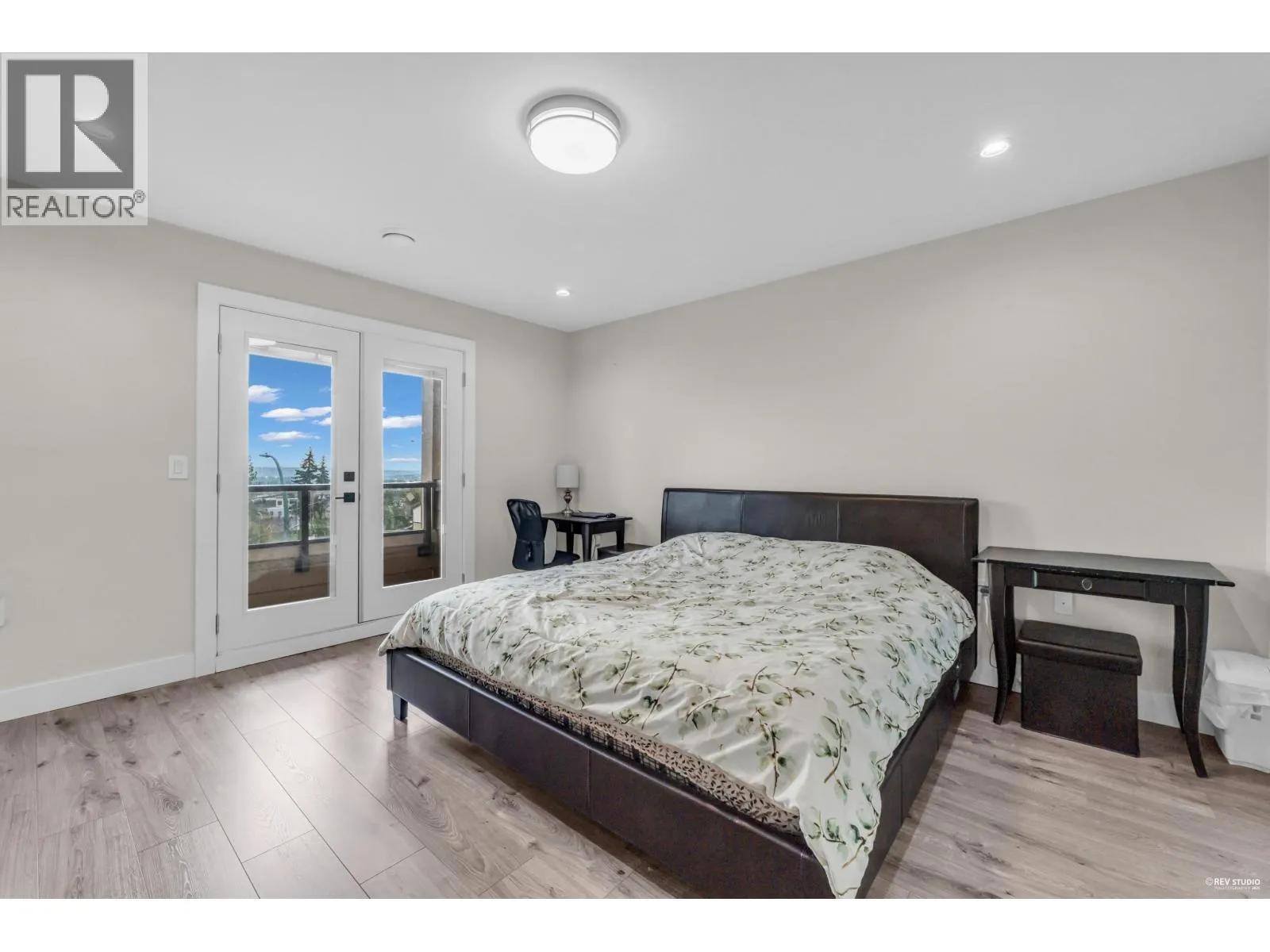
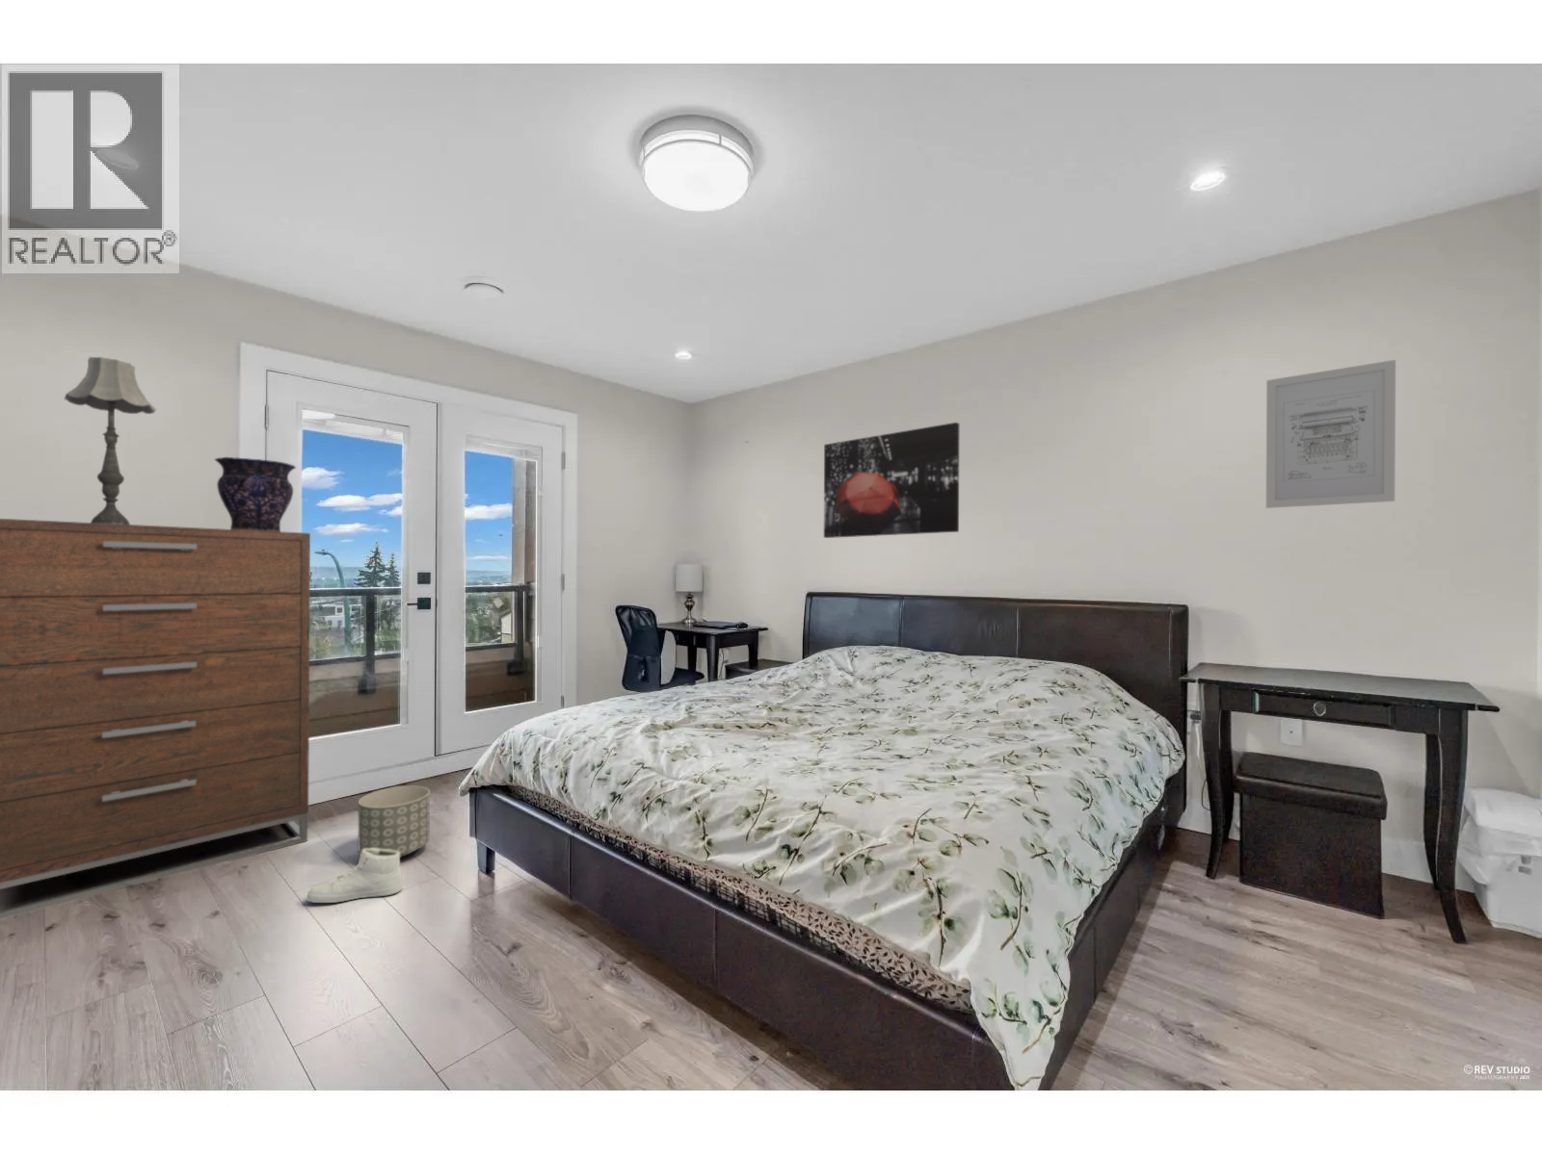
+ dresser [0,518,311,920]
+ planter [357,785,431,859]
+ sneaker [306,848,403,904]
+ vase [214,456,296,531]
+ wall art [1265,359,1396,510]
+ wall art [823,421,960,539]
+ table lamp [63,357,157,524]
